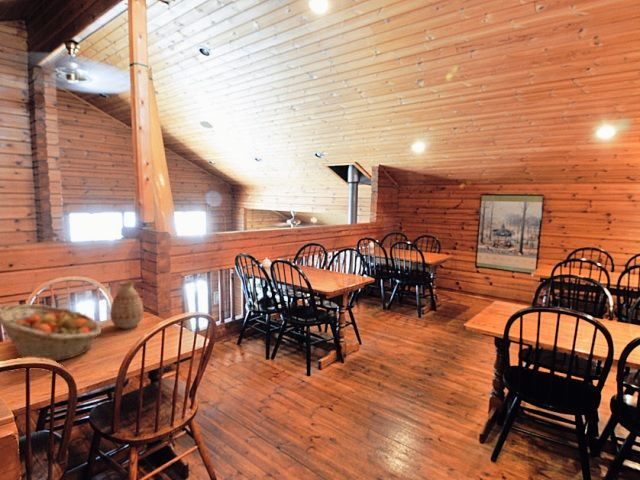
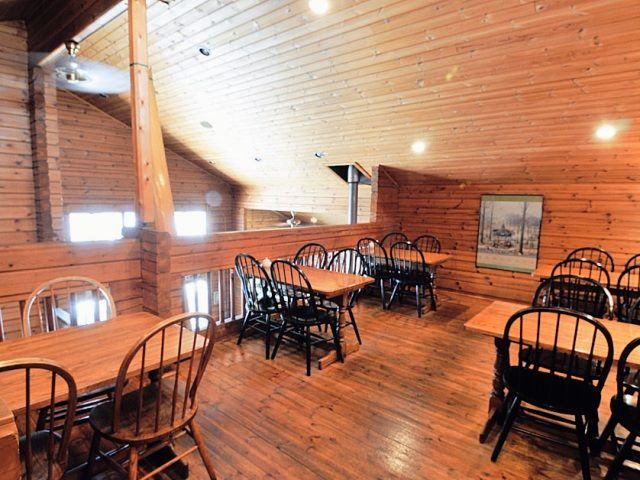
- vase [109,280,145,330]
- fruit basket [0,303,102,362]
